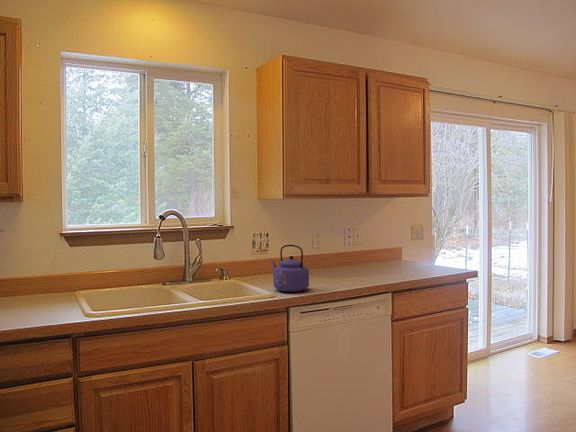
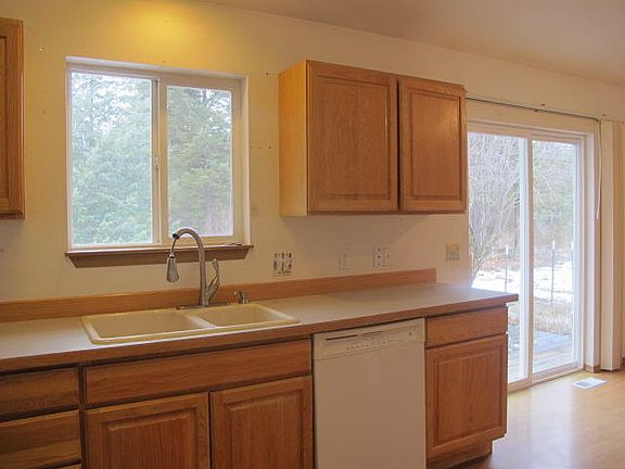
- kettle [269,244,310,293]
